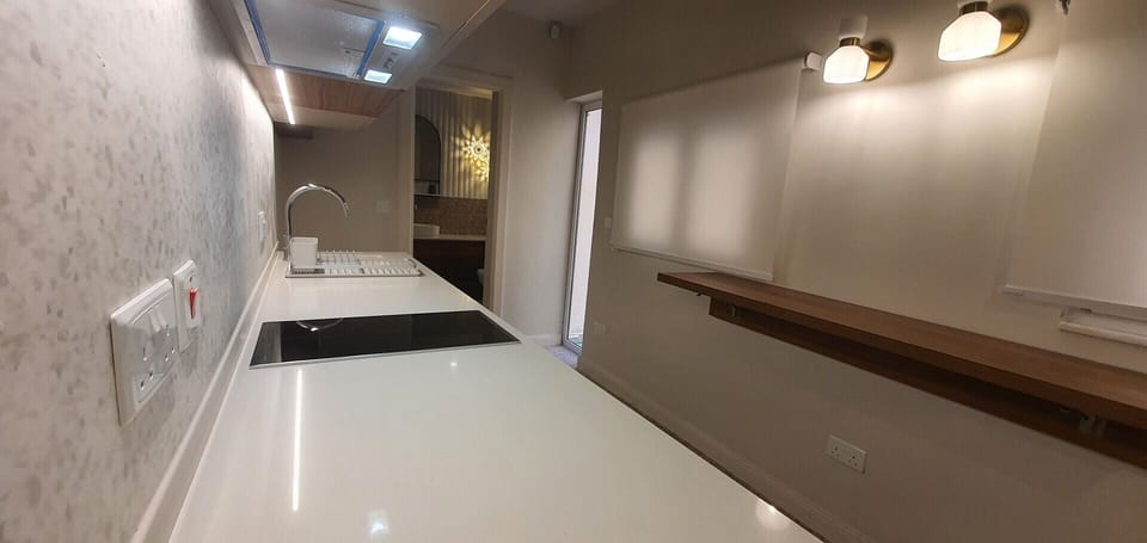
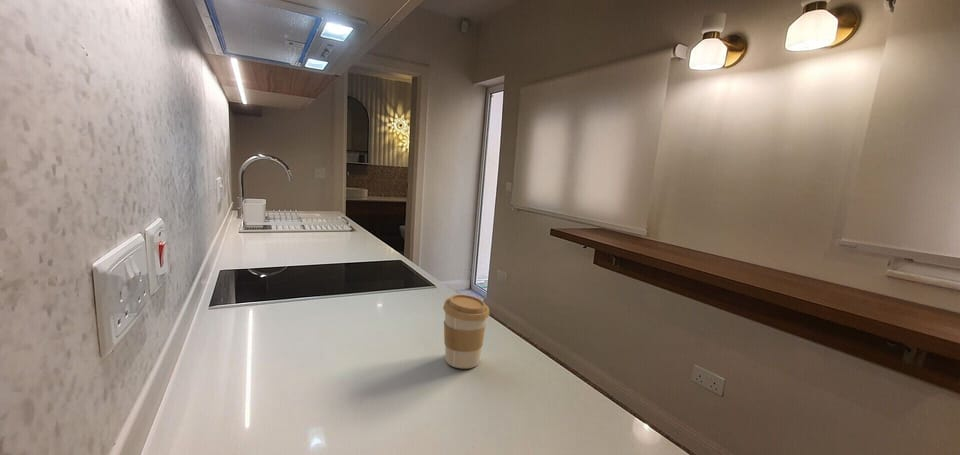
+ coffee cup [442,293,490,369]
